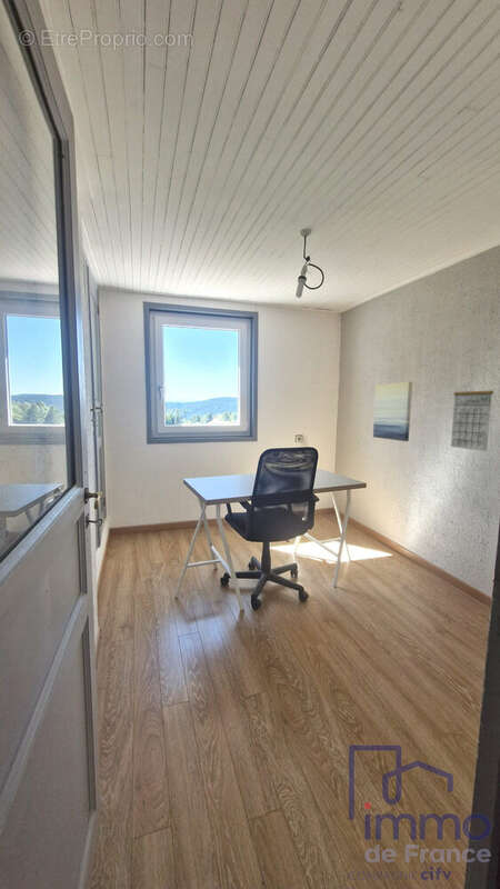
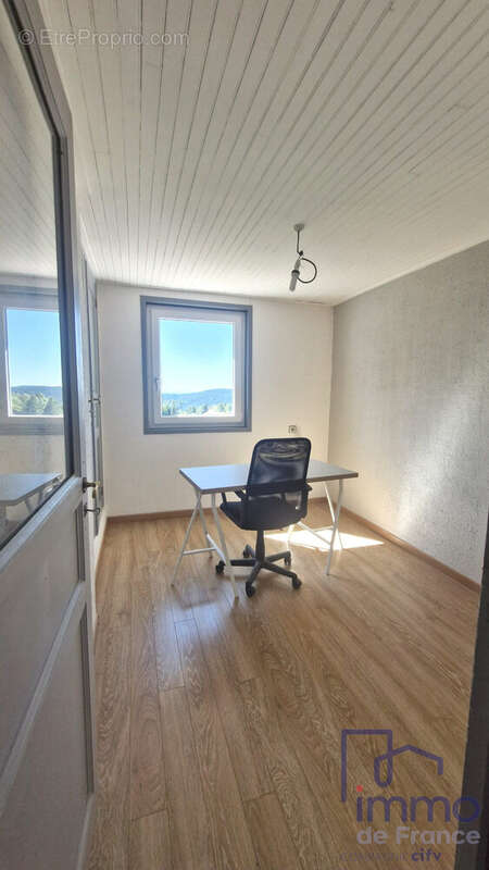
- wall art [372,381,413,442]
- calendar [450,377,494,452]
